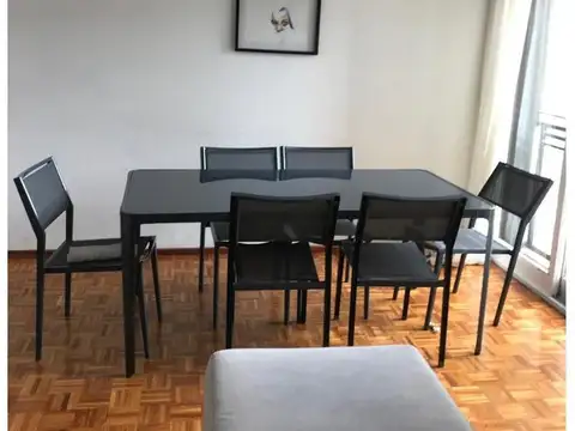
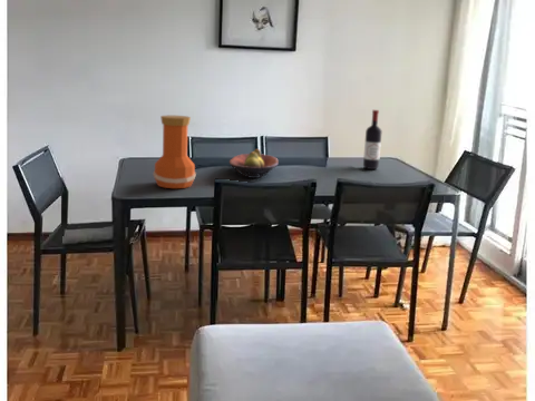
+ fruit bowl [228,148,280,179]
+ wine bottle [362,109,383,170]
+ vase [153,115,197,189]
